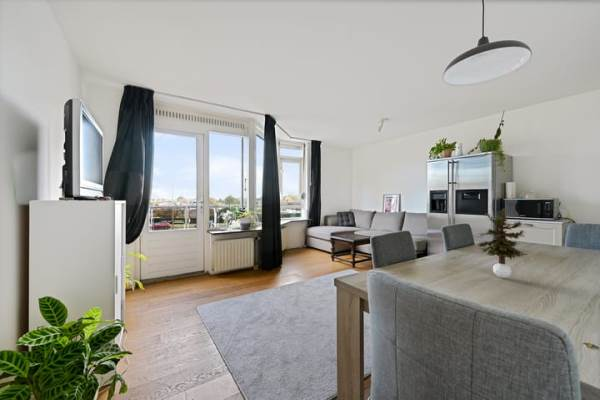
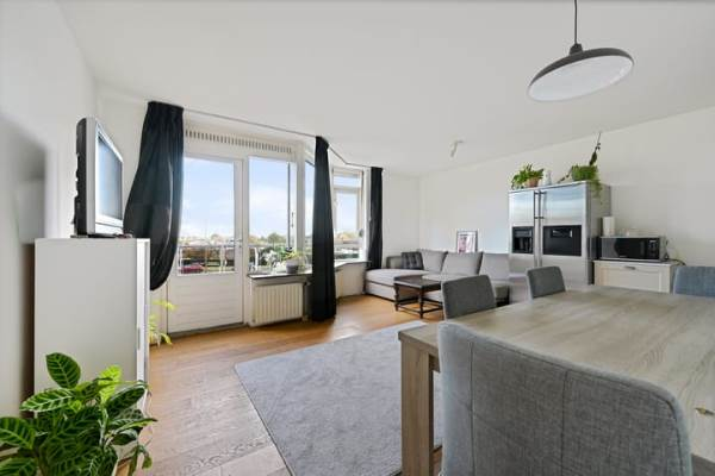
- potted plant [476,207,529,278]
